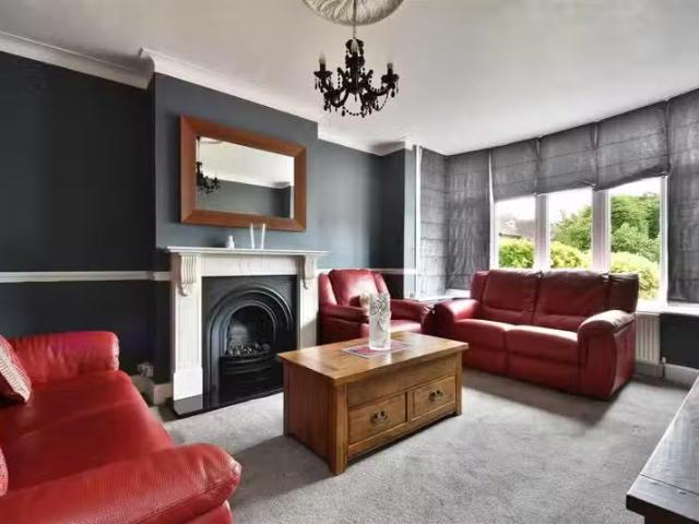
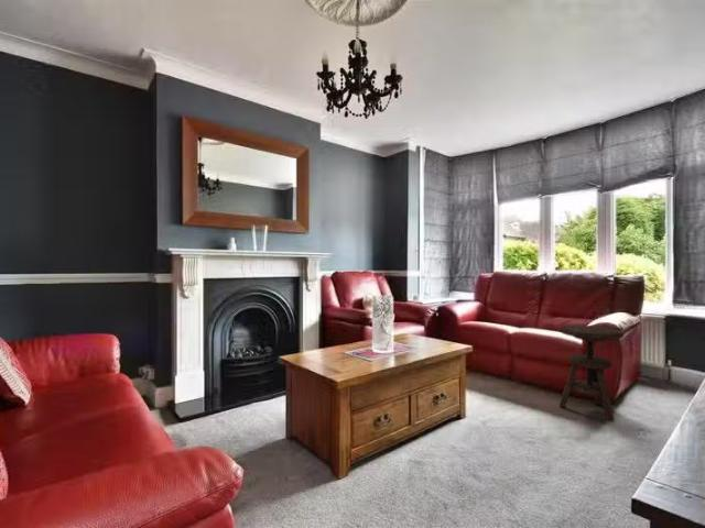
+ side table [557,324,625,422]
